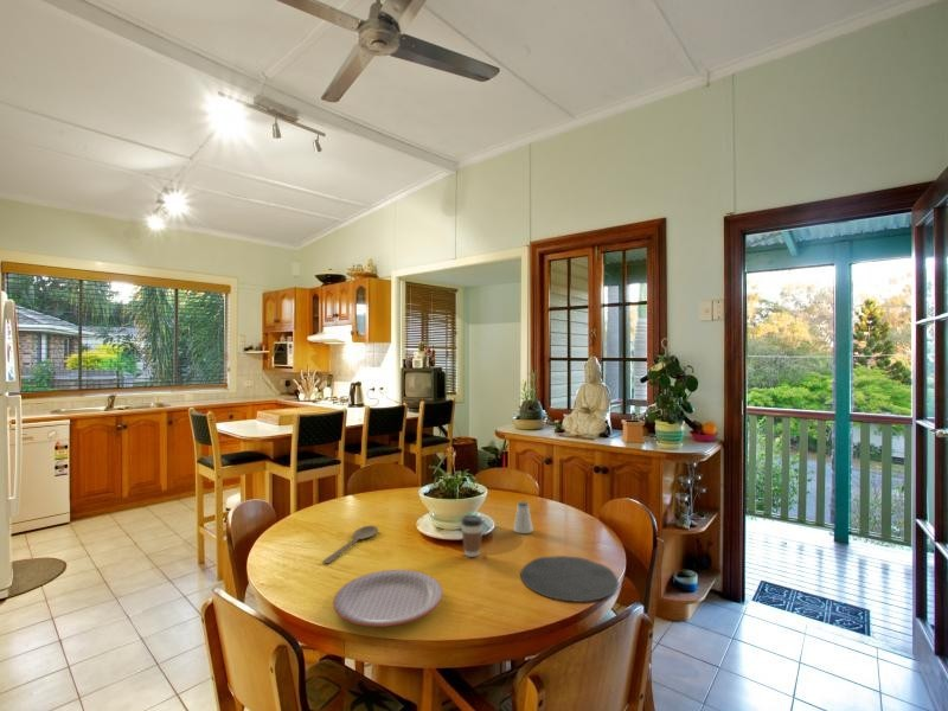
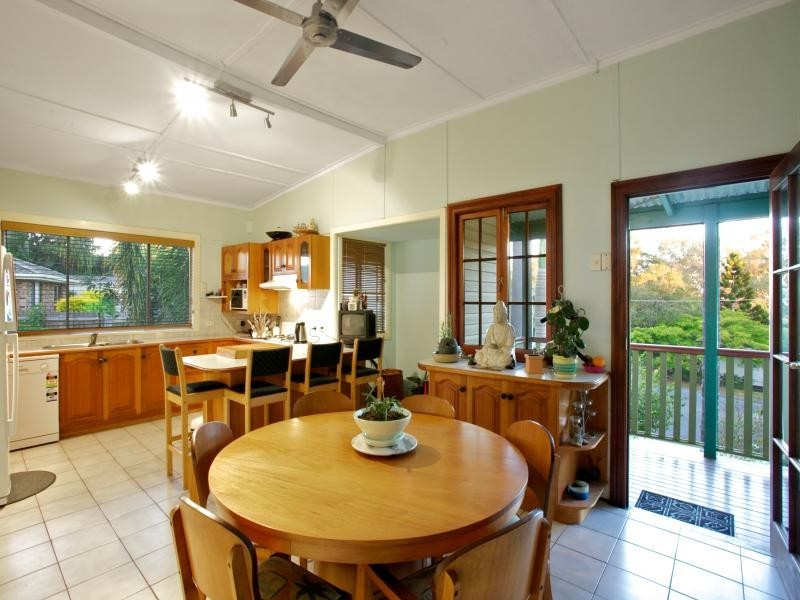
- saltshaker [512,500,534,534]
- wooden spoon [321,525,379,565]
- plate [519,555,619,603]
- coffee cup [460,514,485,558]
- plate [332,569,444,628]
